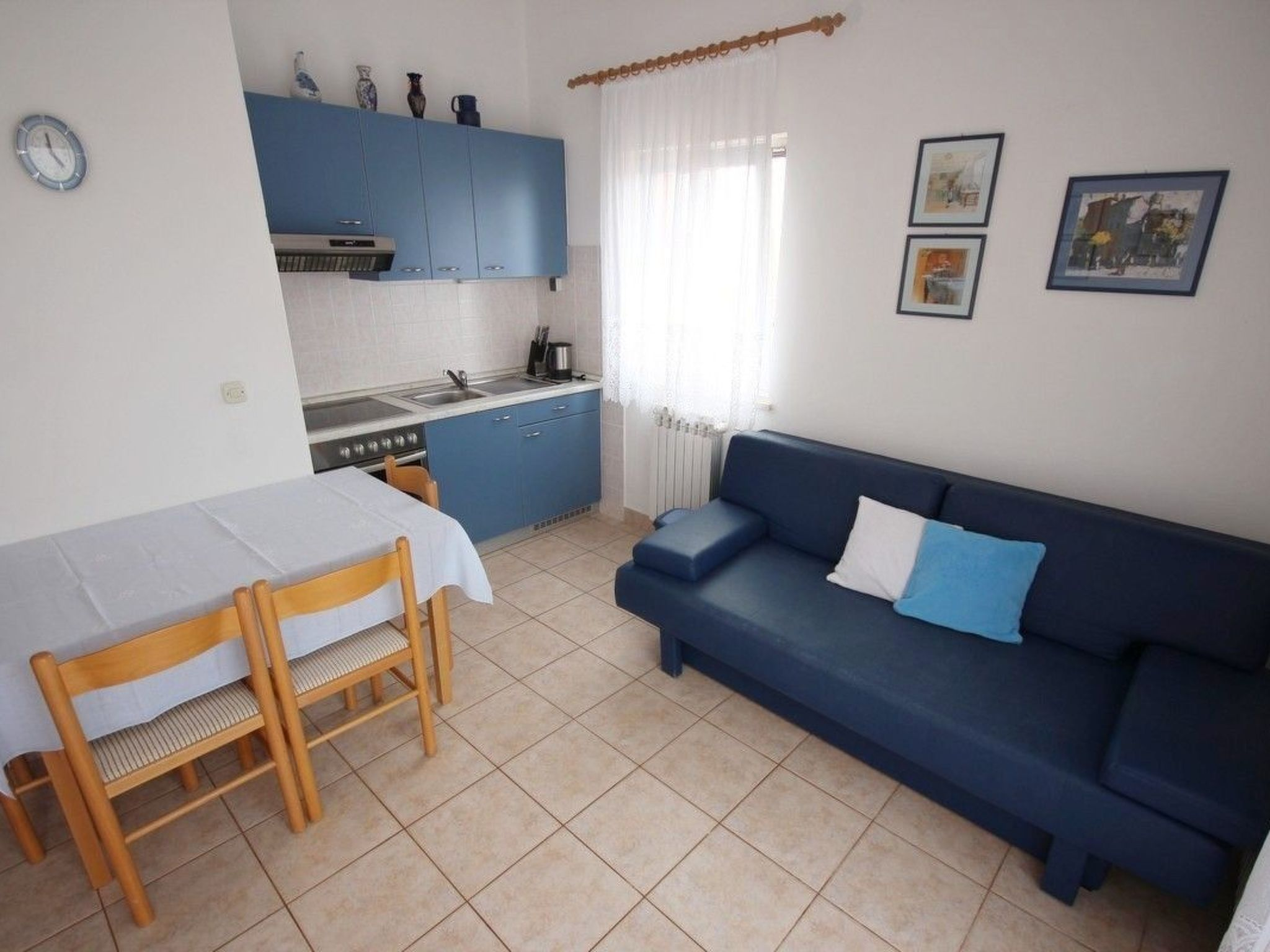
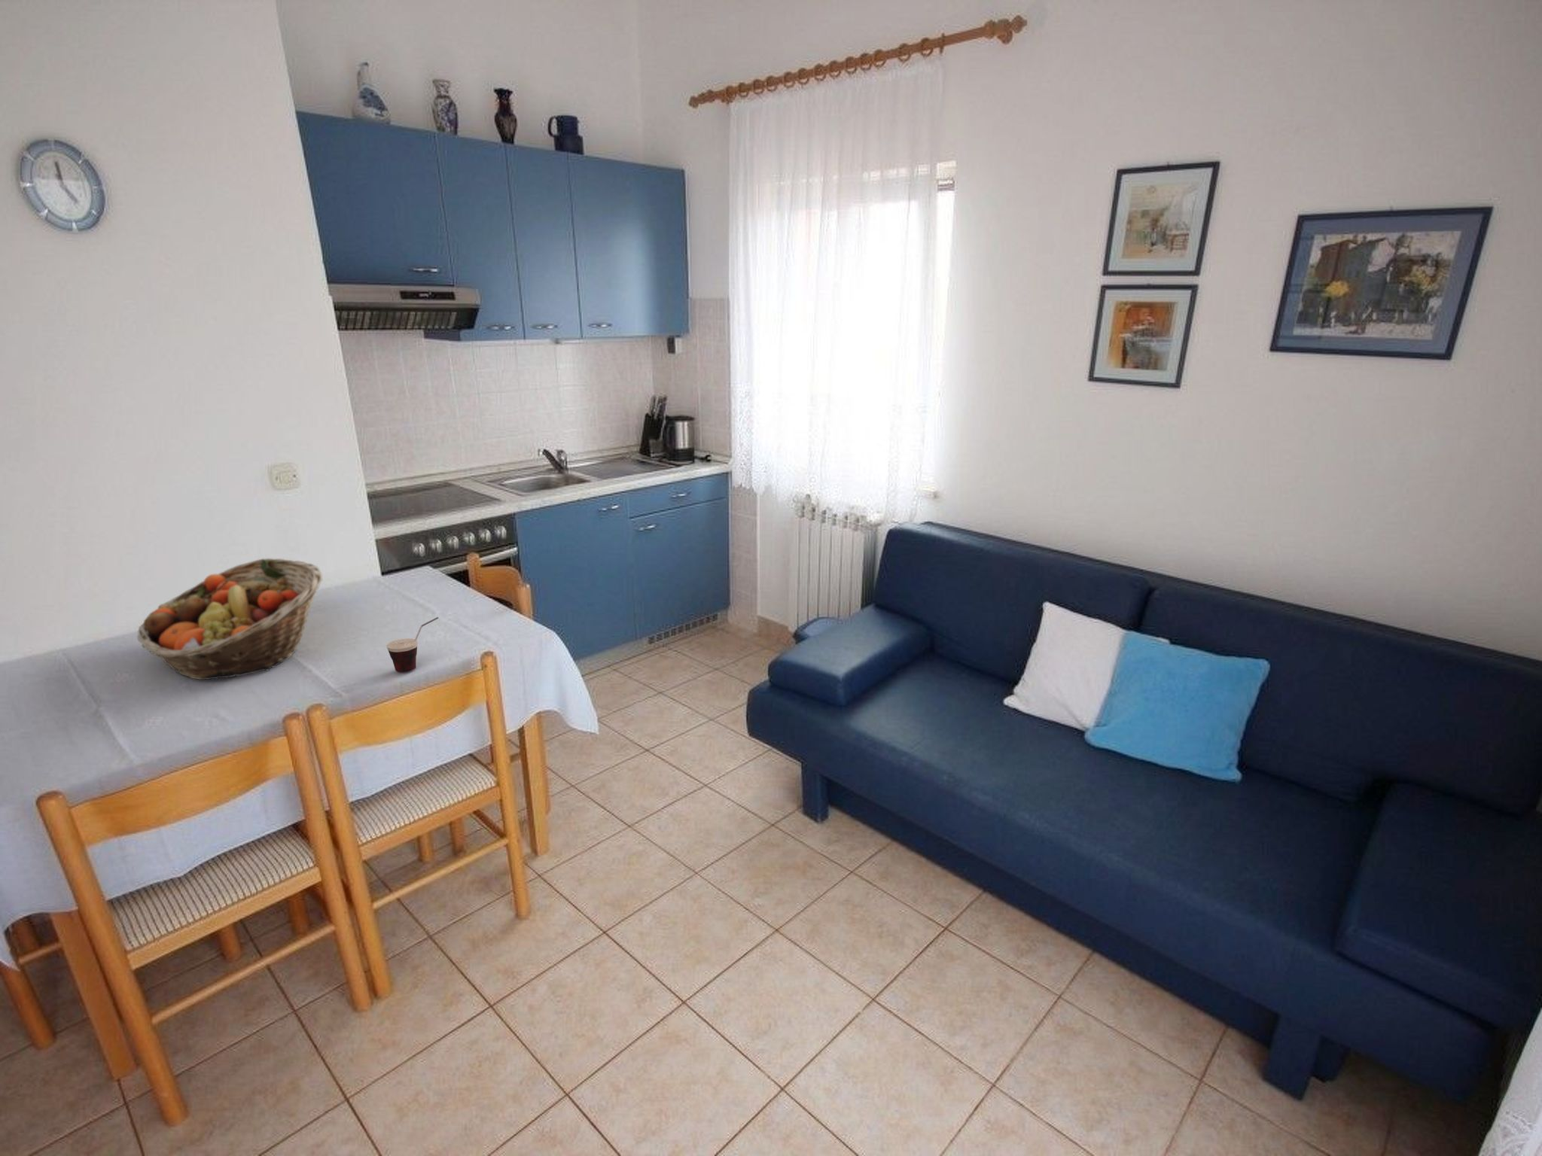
+ cup [386,617,440,673]
+ fruit basket [136,557,324,680]
